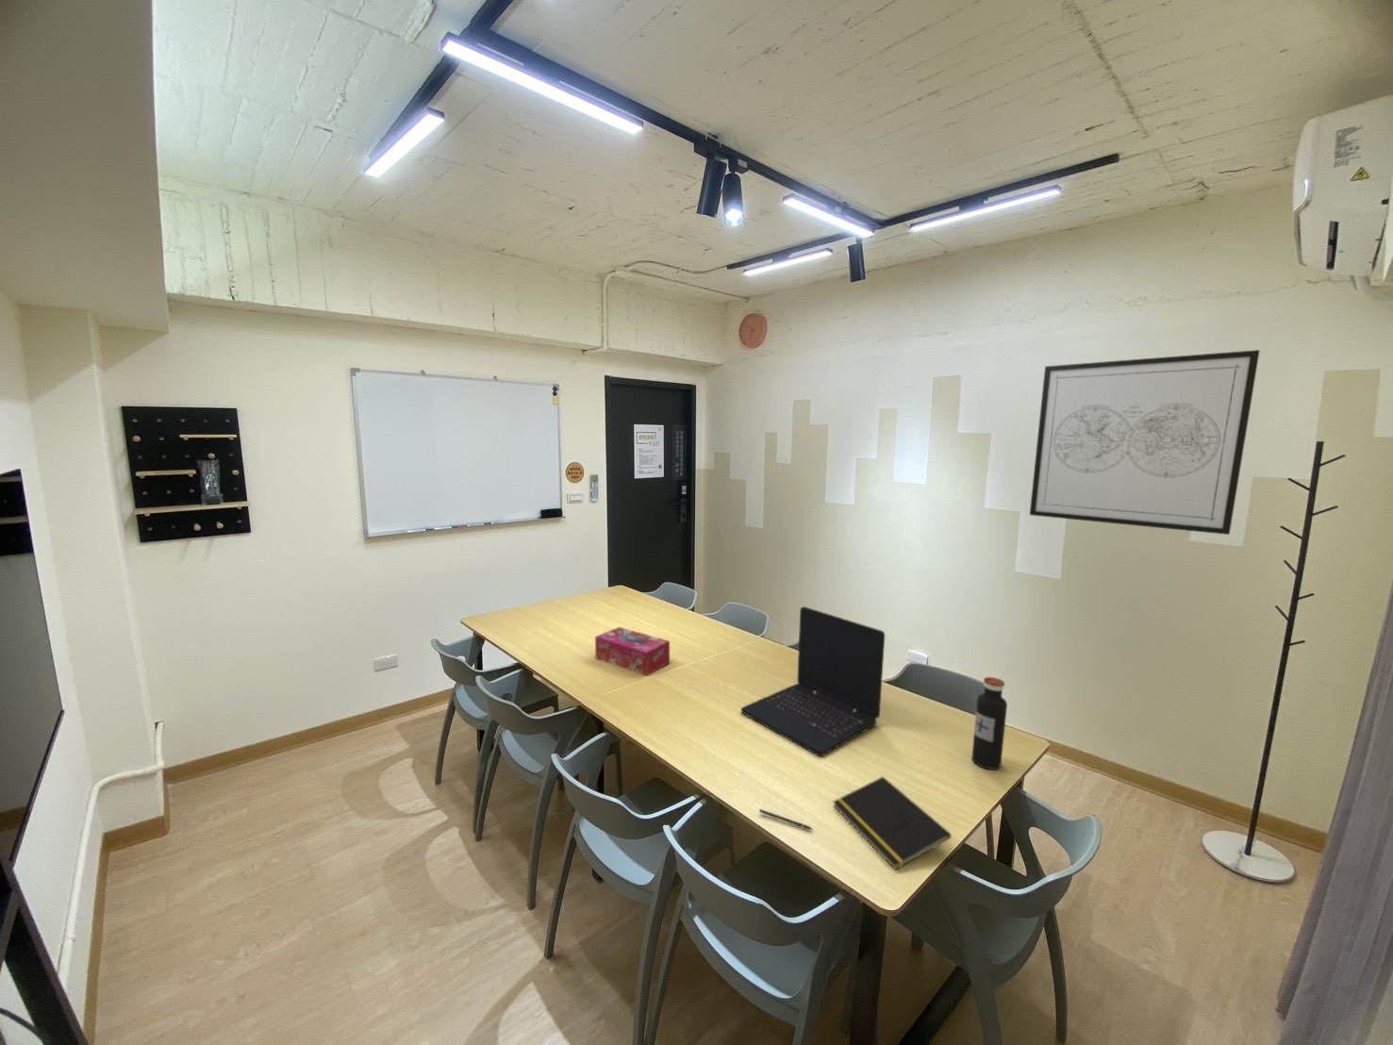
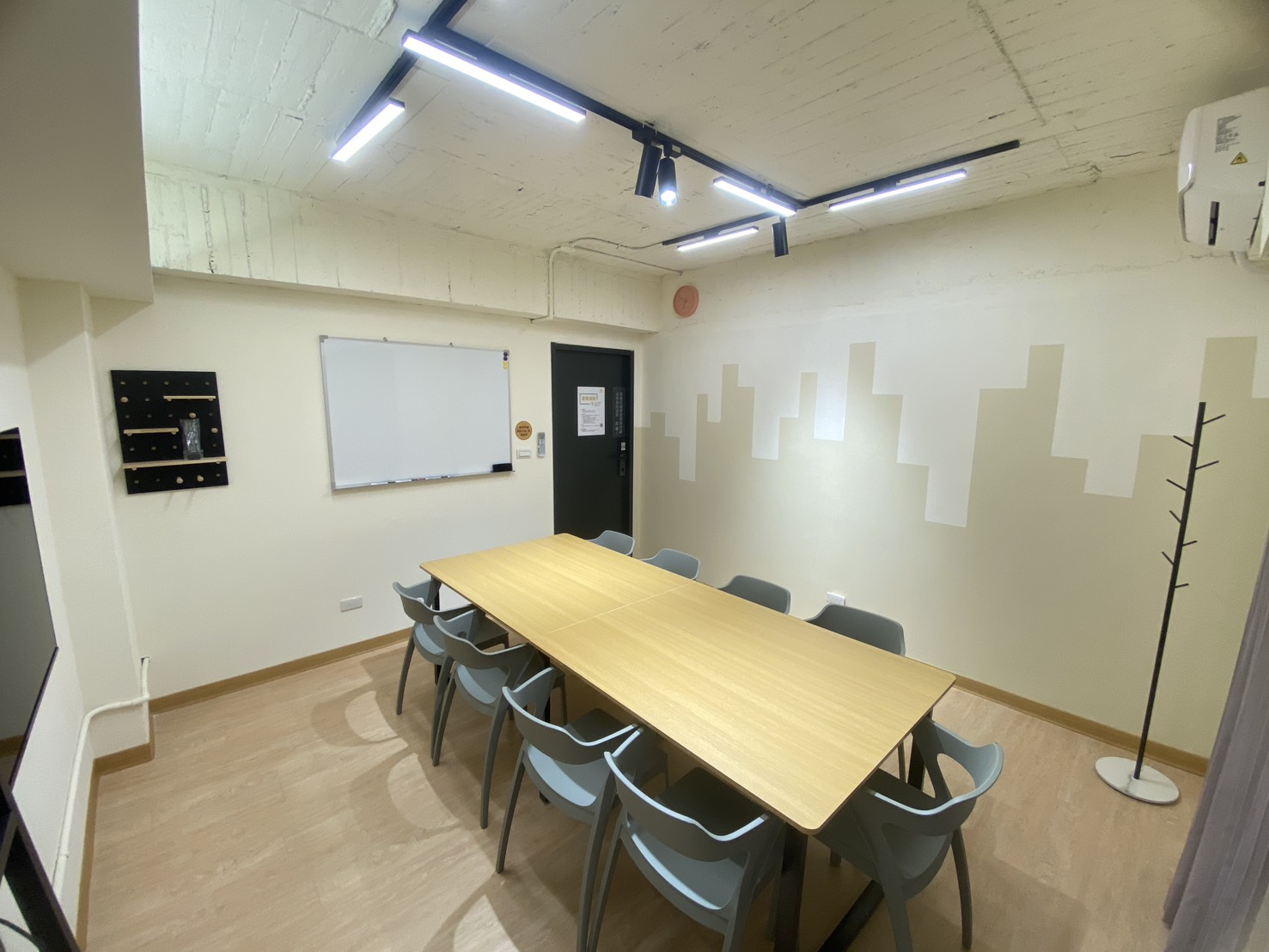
- pen [759,808,815,831]
- tissue box [594,627,671,676]
- laptop [740,606,886,757]
- water bottle [970,676,1008,771]
- notepad [832,776,952,870]
- wall art [1029,349,1261,536]
